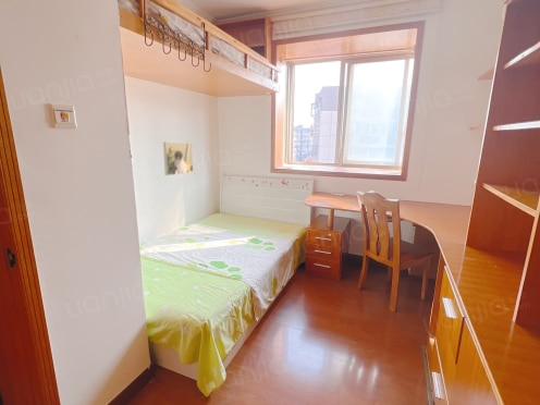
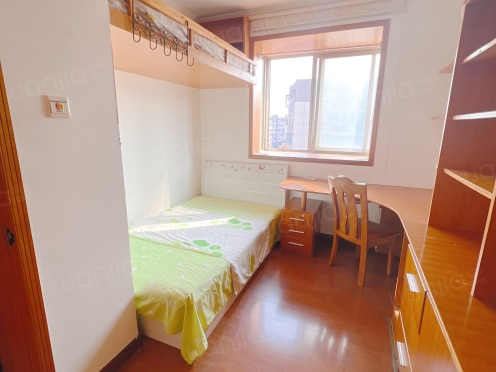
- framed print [162,142,194,176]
